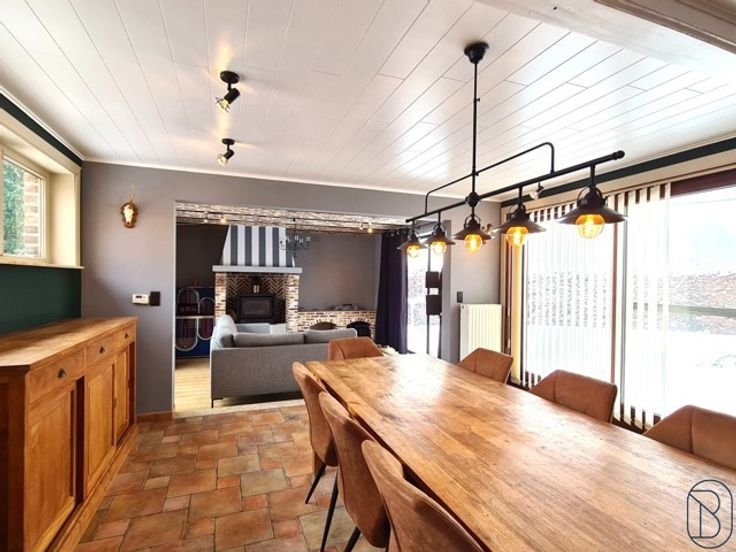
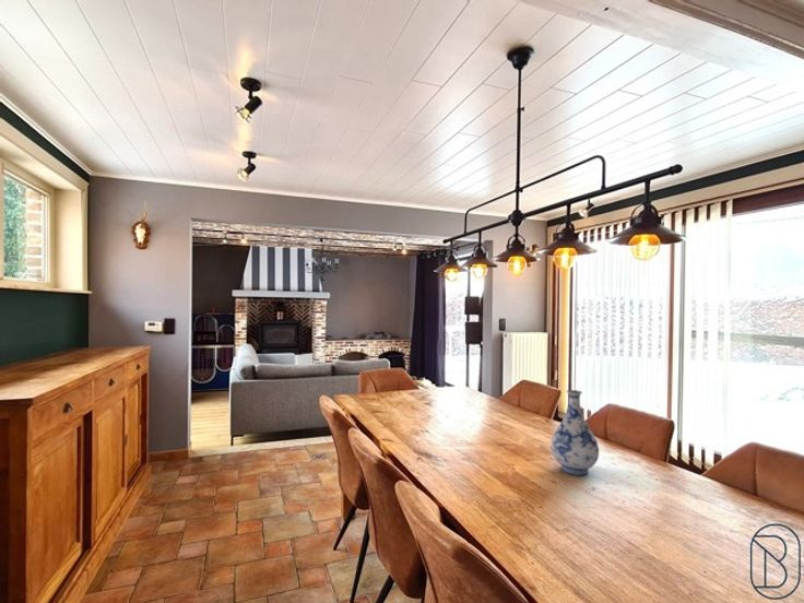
+ vase [549,389,600,476]
